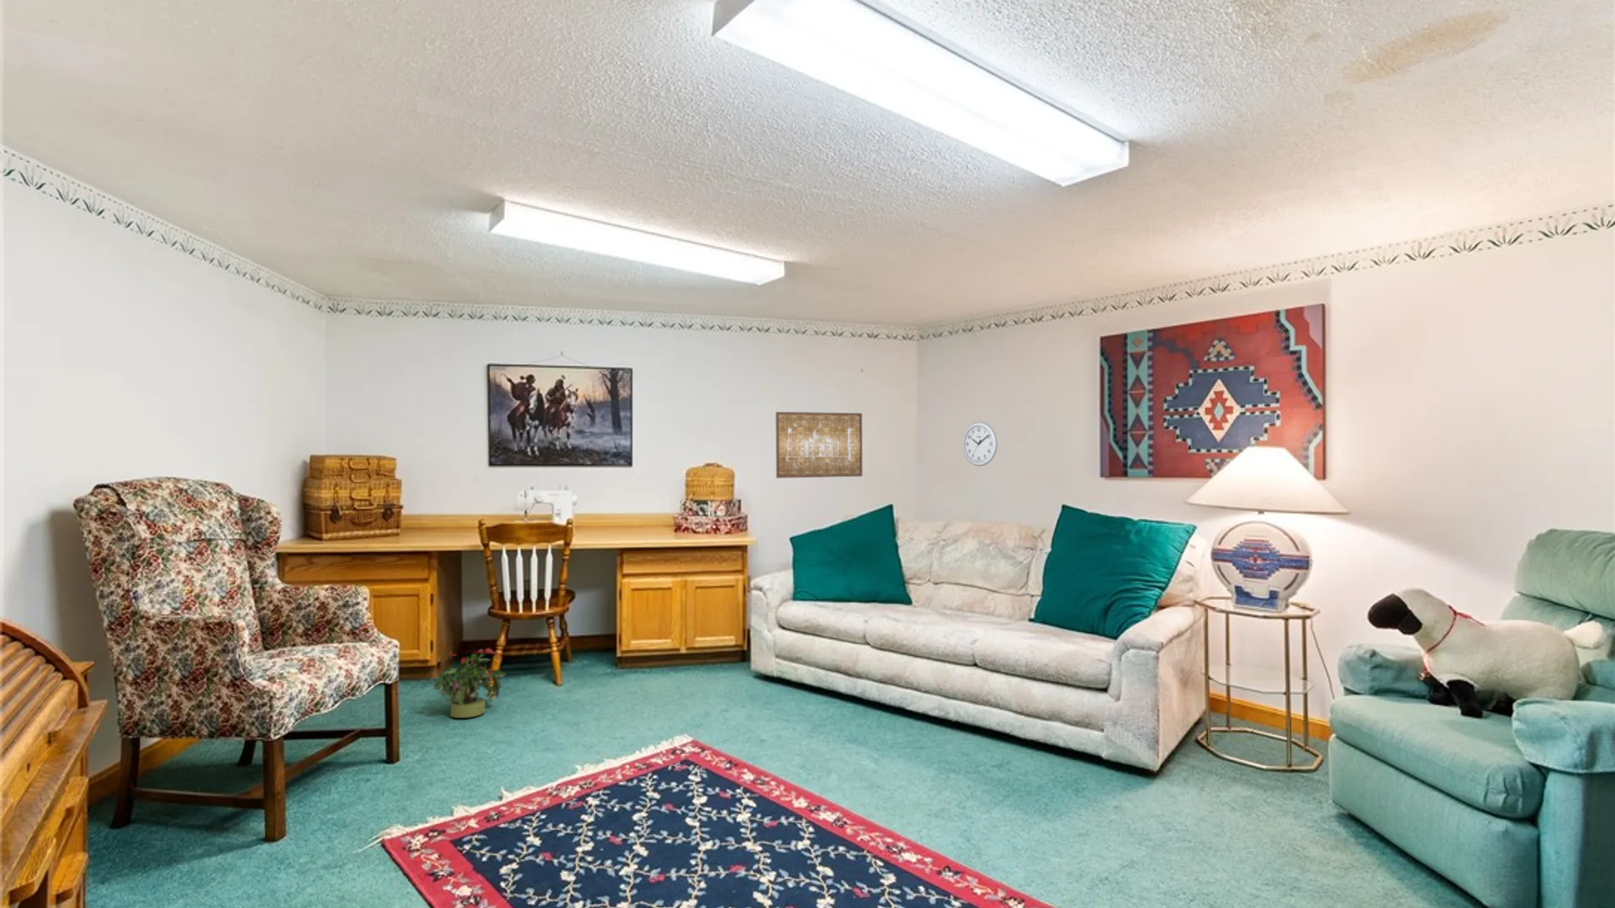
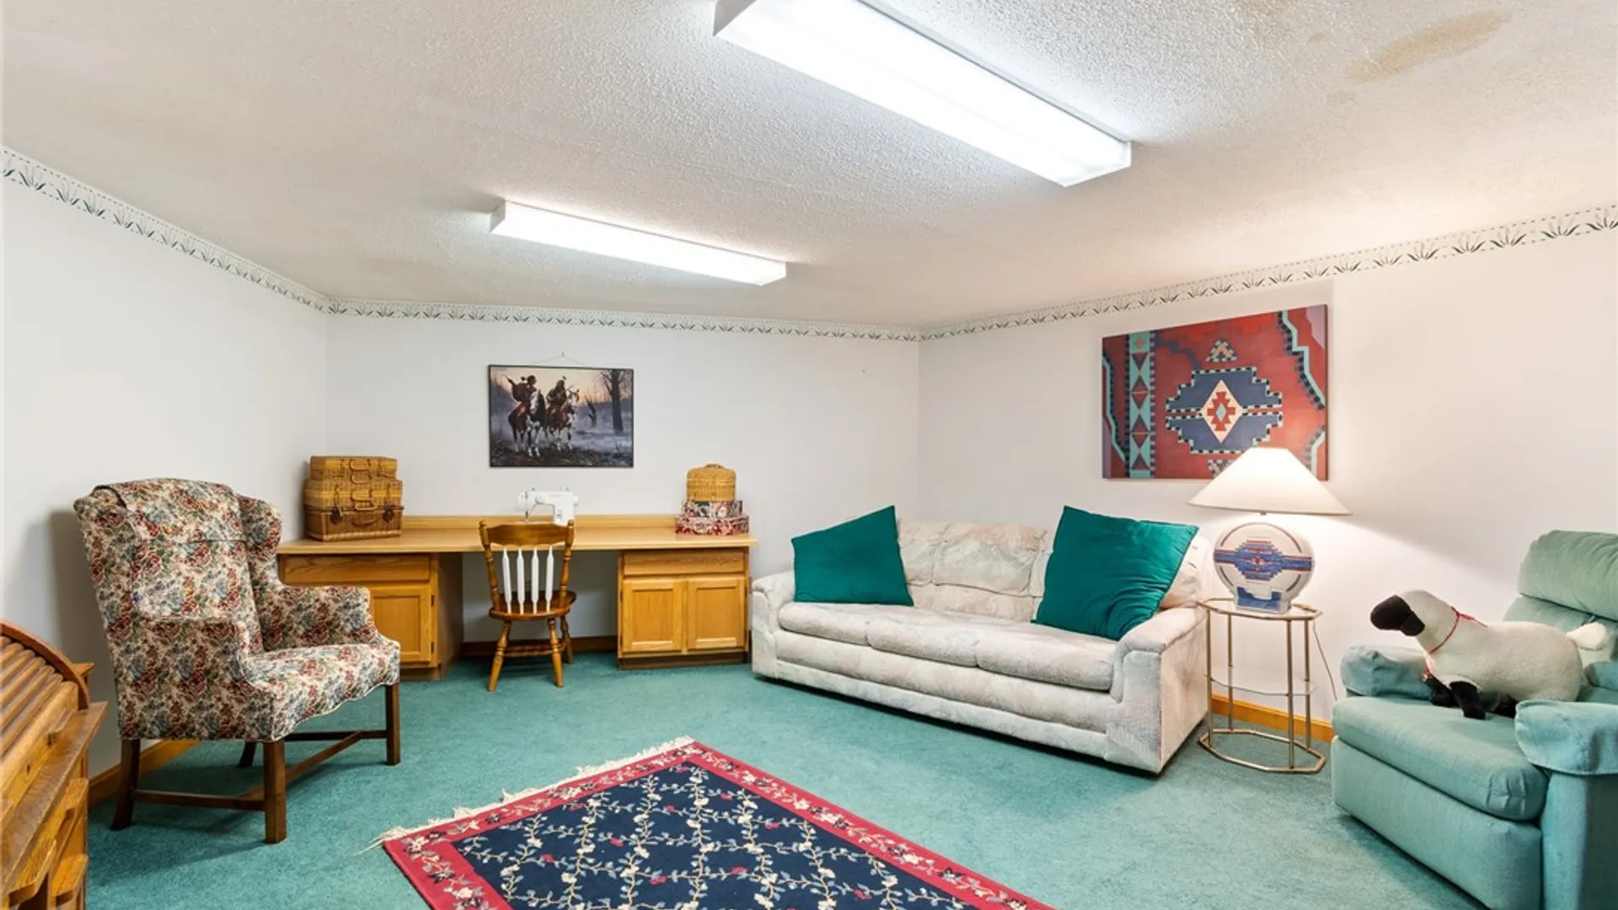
- potted plant [433,647,507,718]
- wall art [774,411,863,479]
- wall clock [962,421,998,468]
